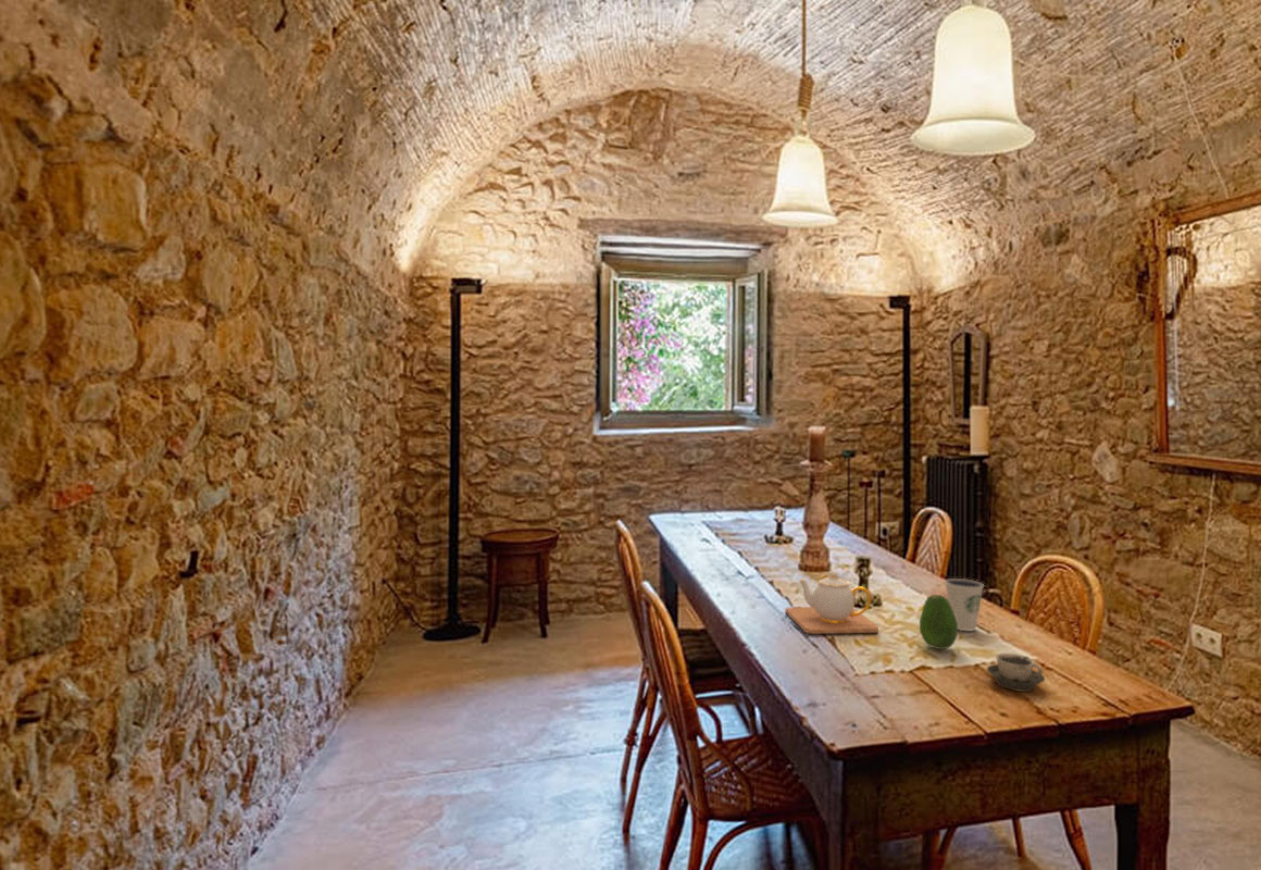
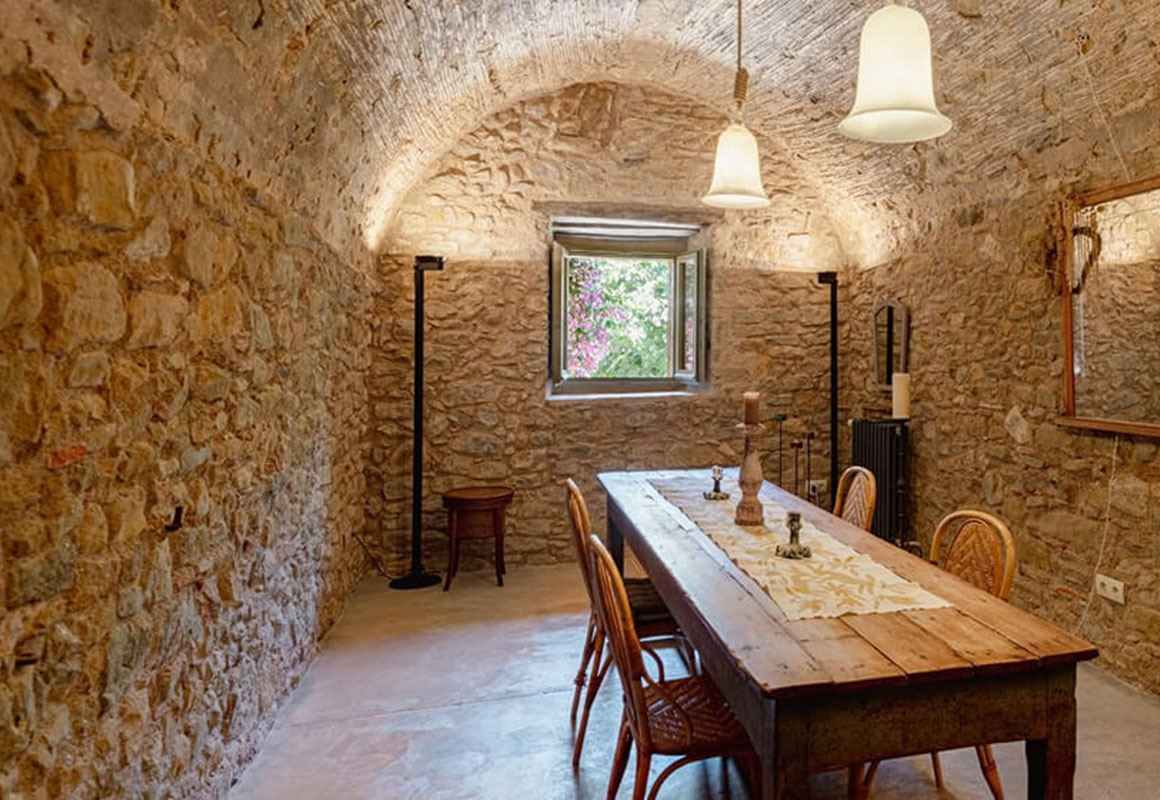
- fruit [919,594,959,650]
- dixie cup [944,577,985,632]
- cup [986,651,1046,693]
- teapot [784,569,879,635]
